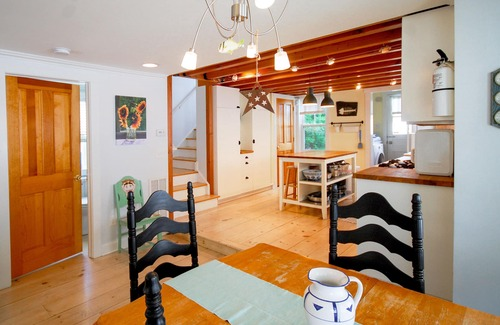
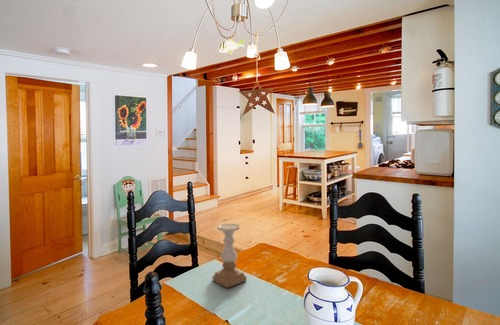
+ candle holder [212,223,247,289]
